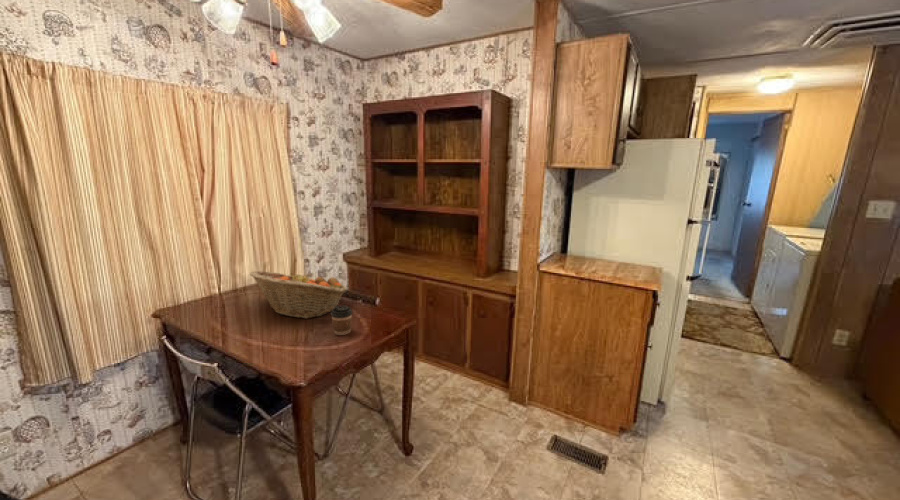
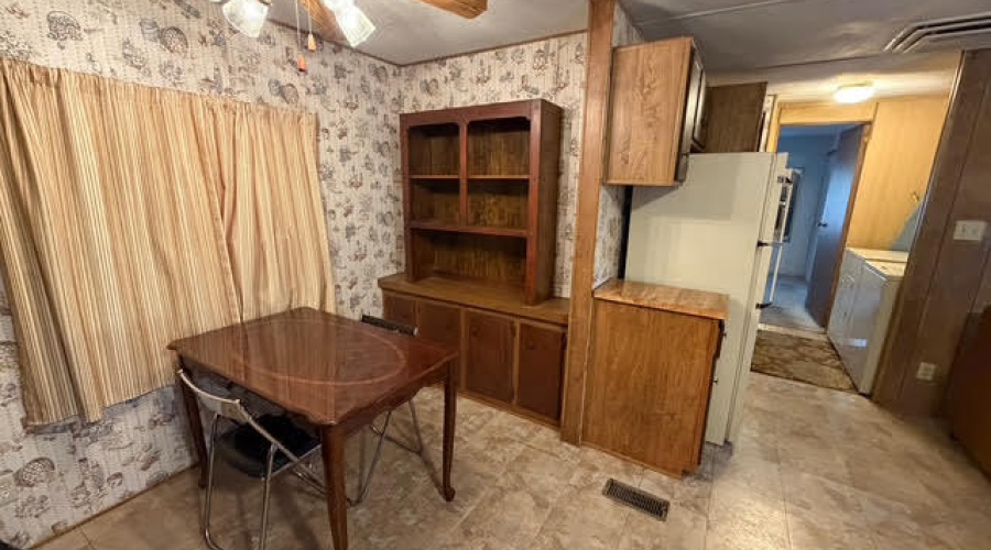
- coffee cup [330,305,354,336]
- fruit basket [249,270,349,319]
